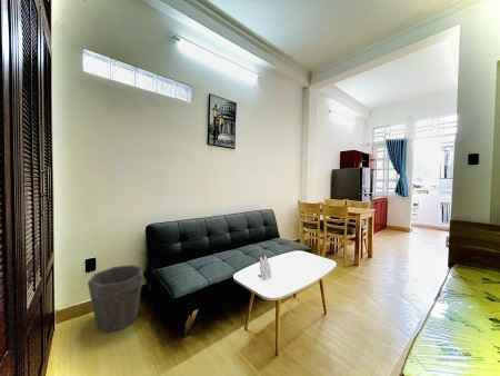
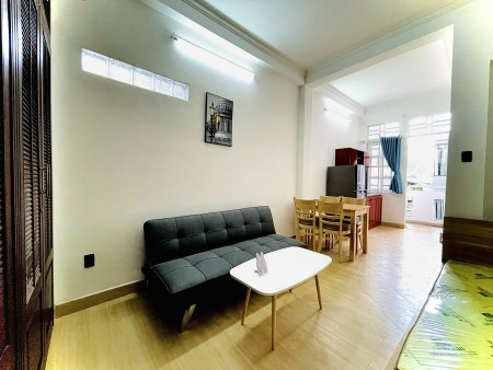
- waste bin [87,264,146,333]
